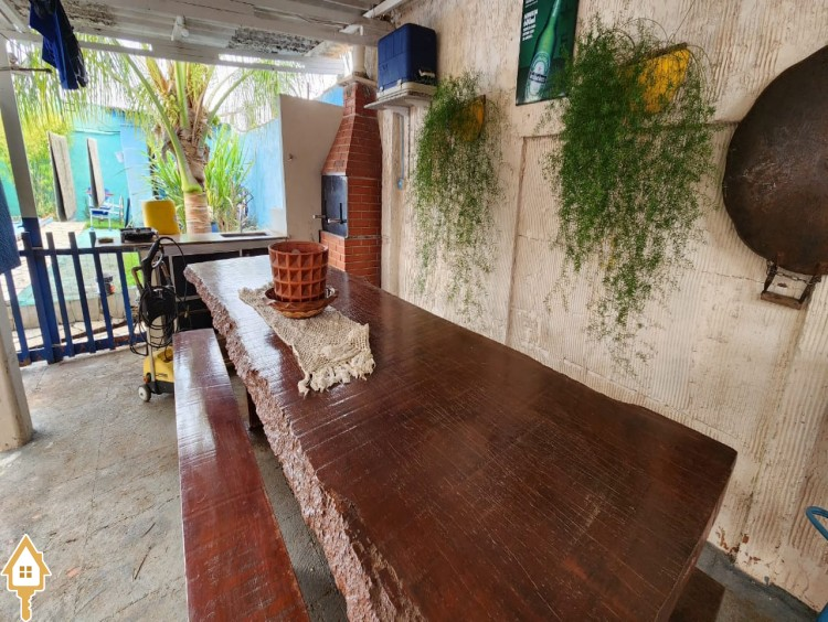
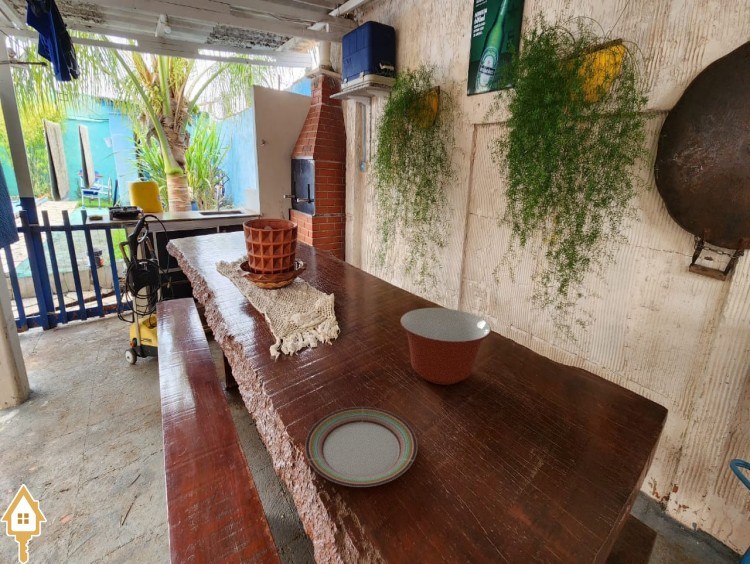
+ mixing bowl [399,307,492,386]
+ plate [304,406,418,488]
